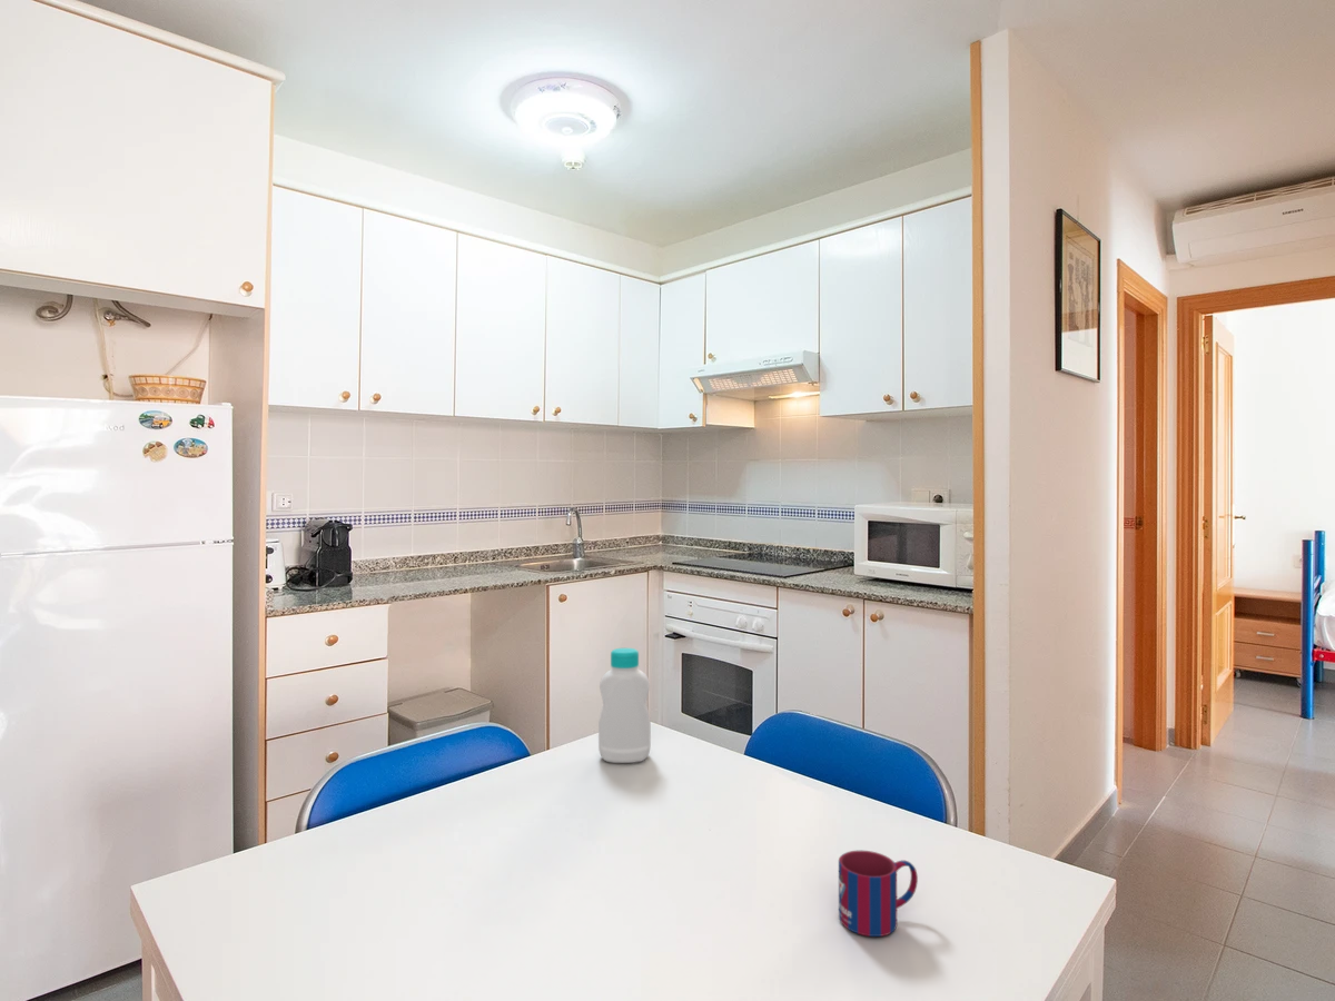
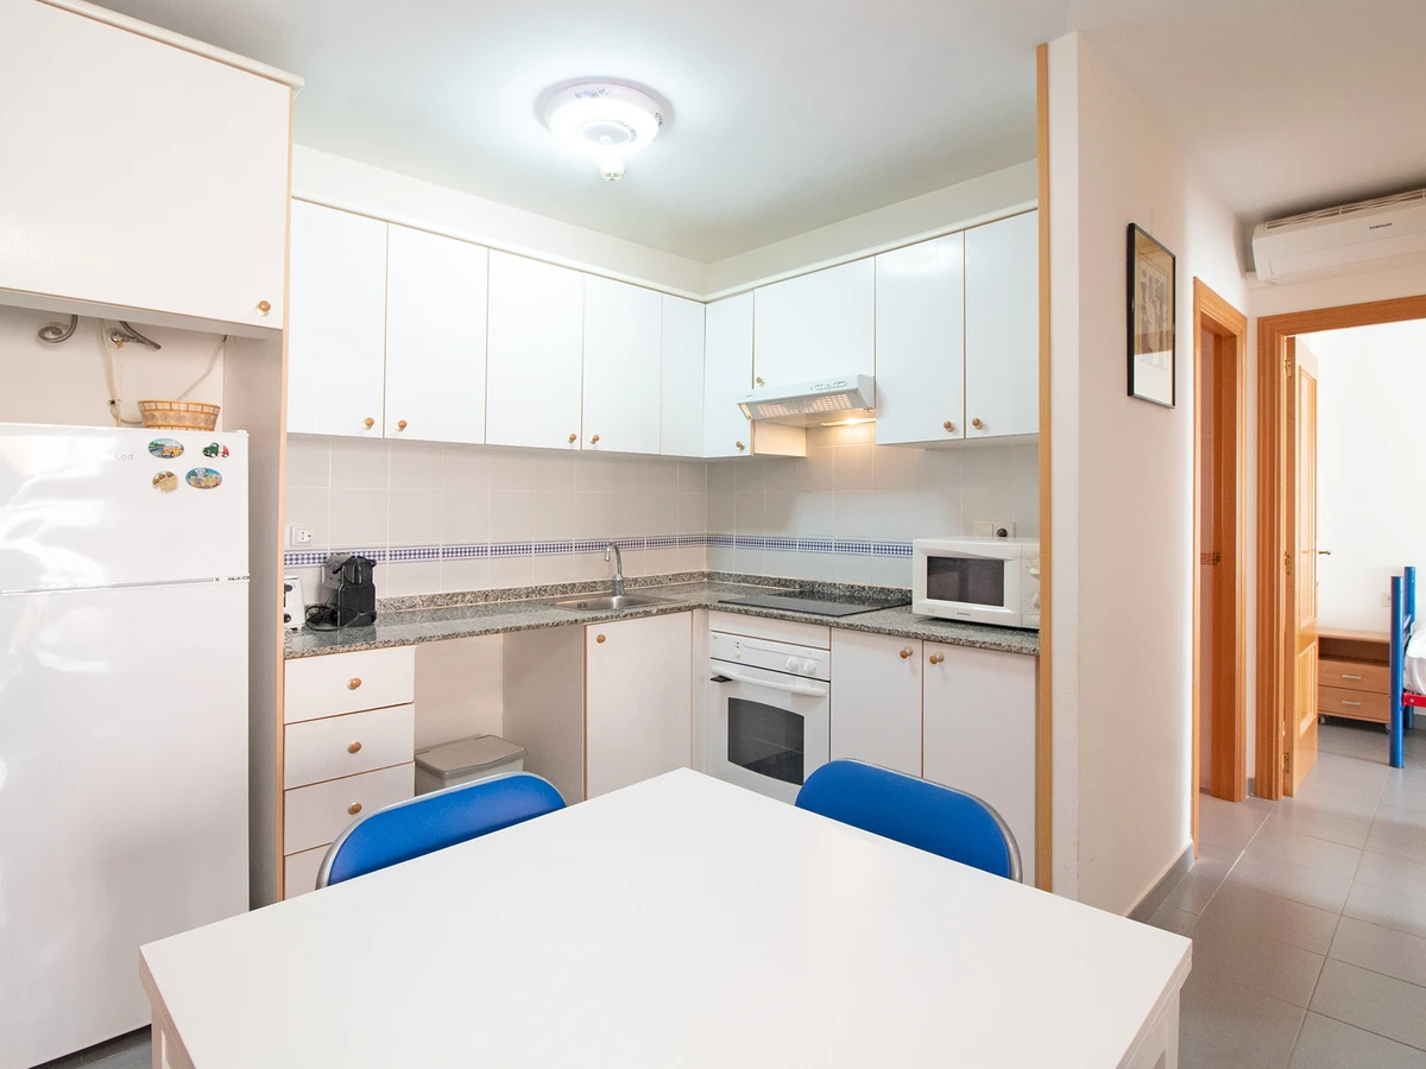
- mug [838,850,919,938]
- bottle [597,647,652,764]
